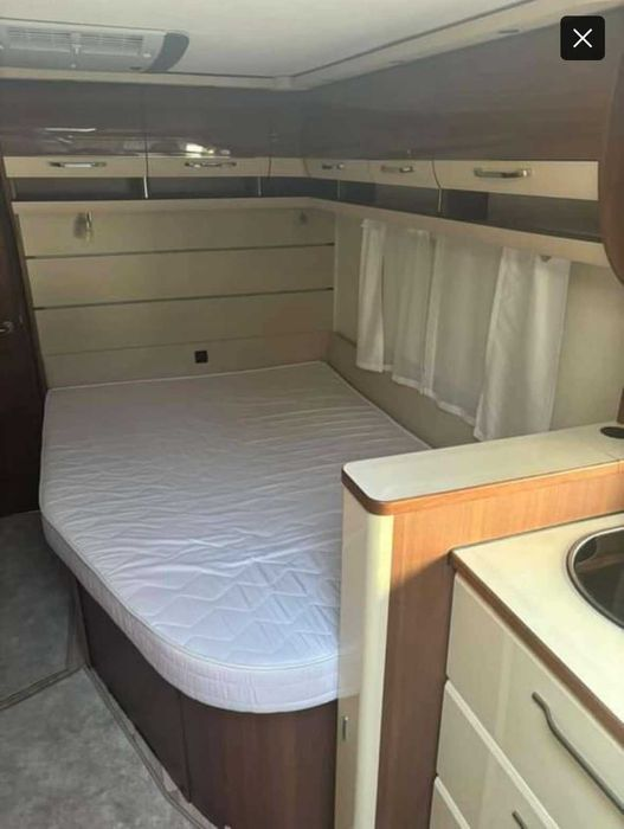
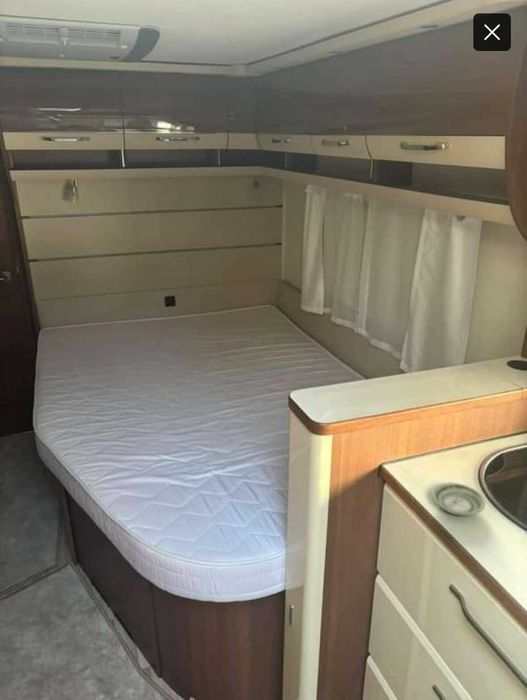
+ saucer [431,482,486,517]
